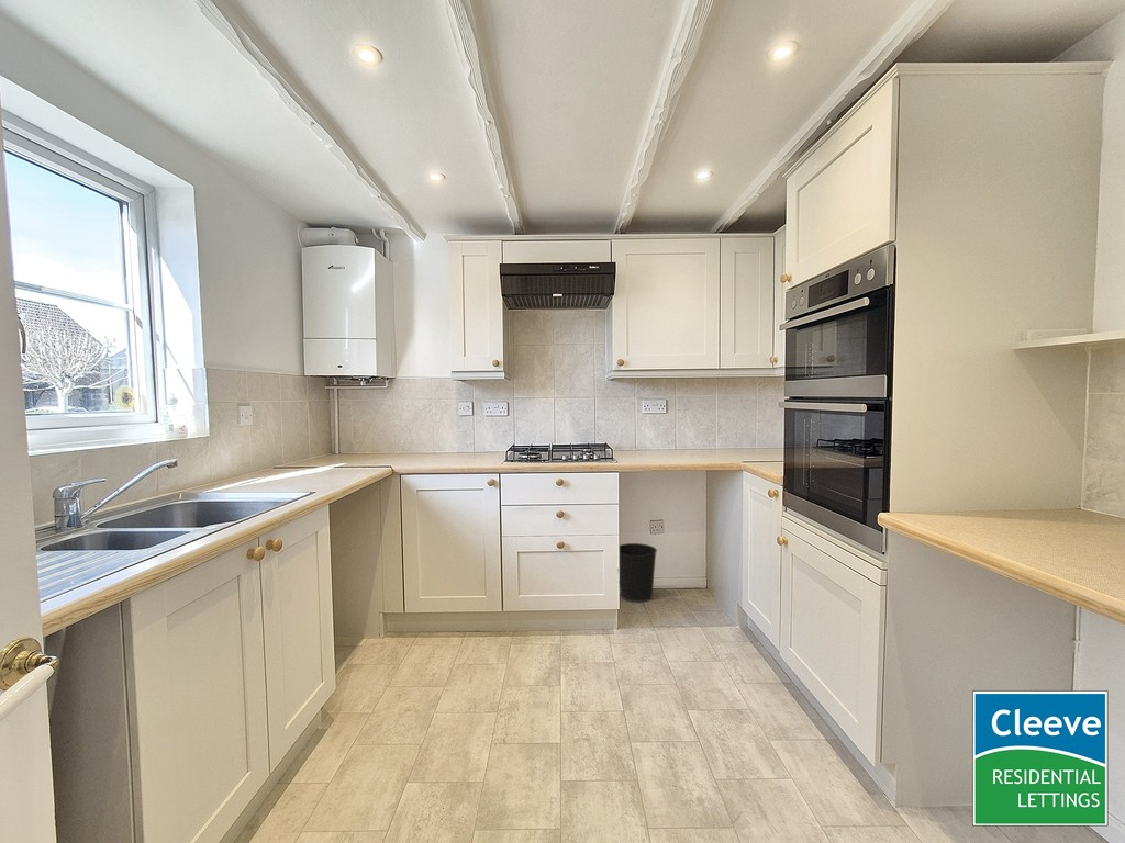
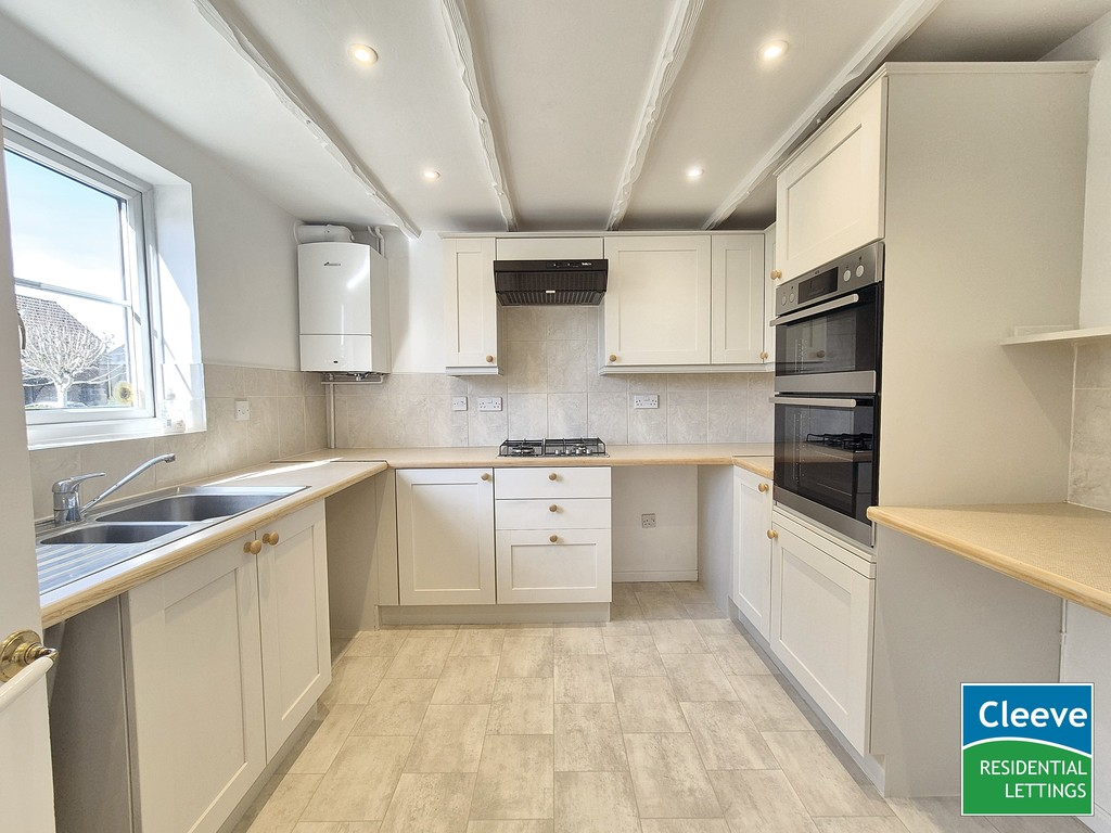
- wastebasket [619,542,658,604]
